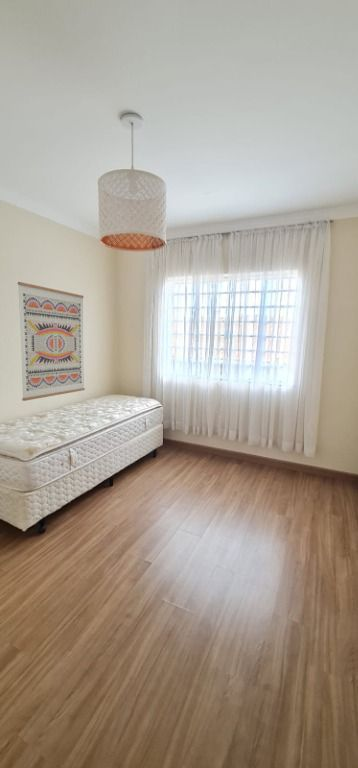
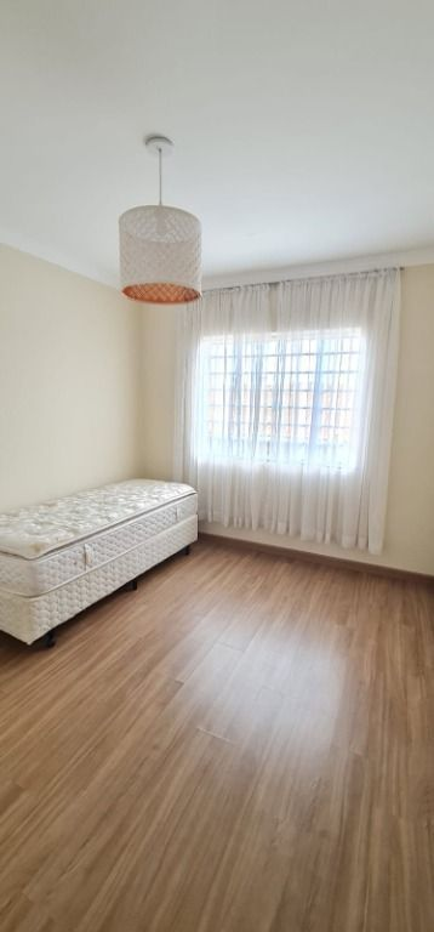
- wall art [17,281,86,402]
